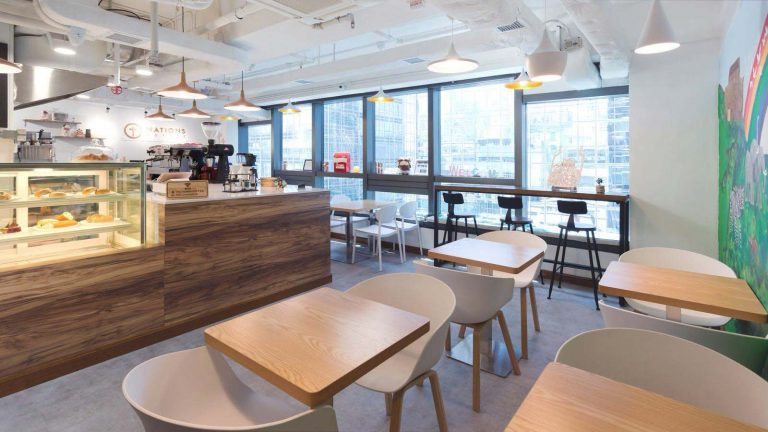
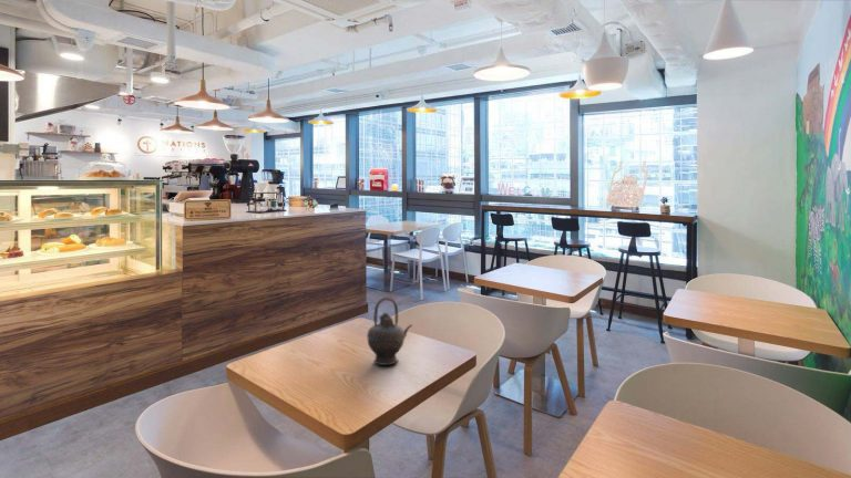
+ teapot [366,297,413,366]
